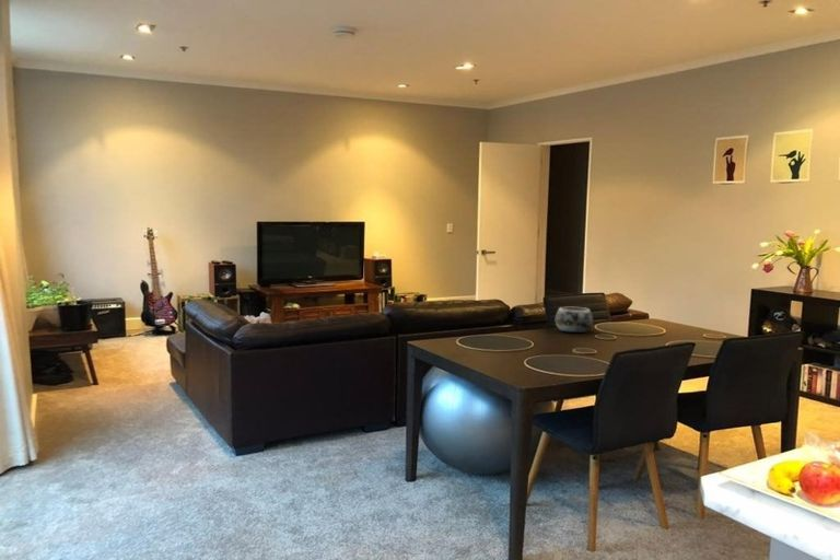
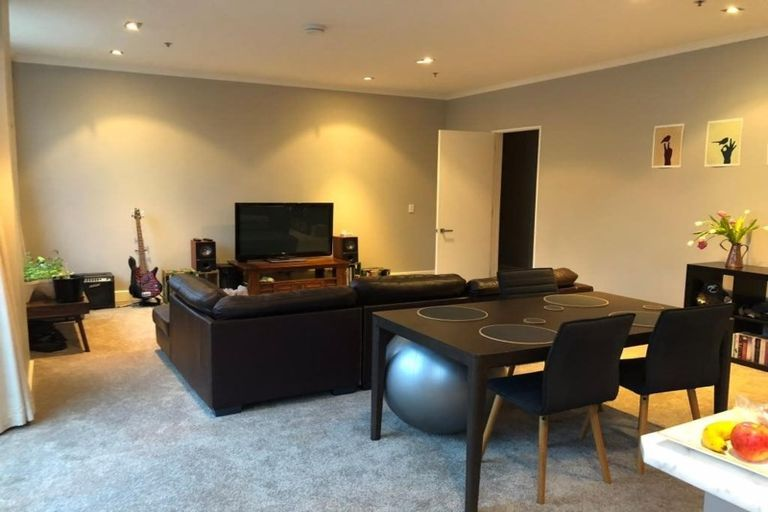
- decorative bowl [555,306,594,334]
